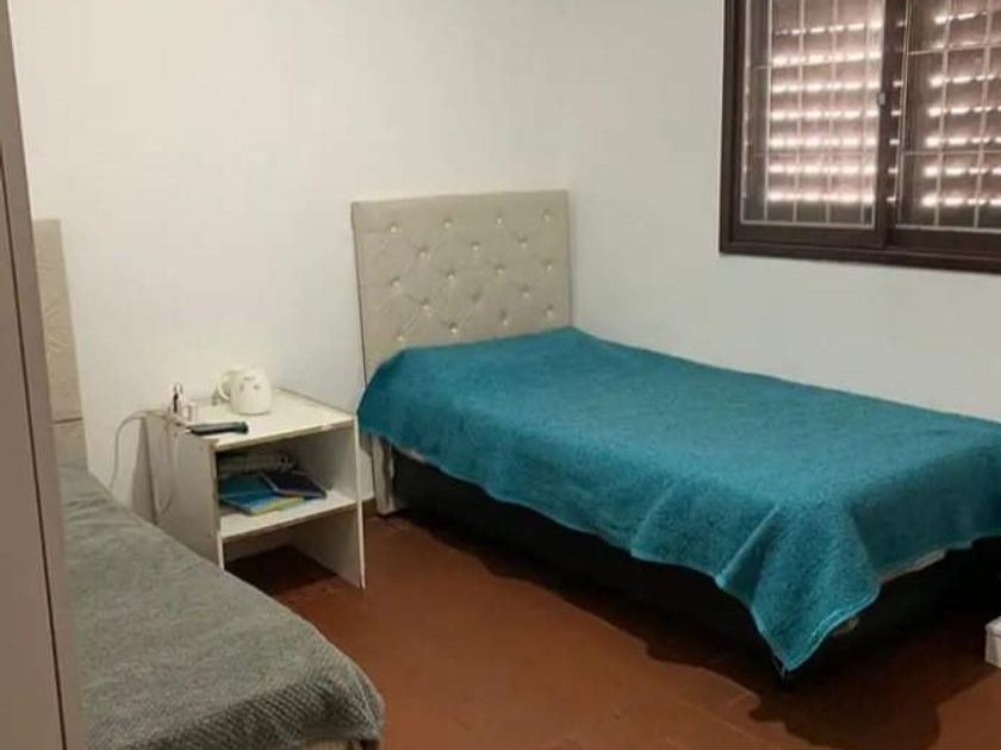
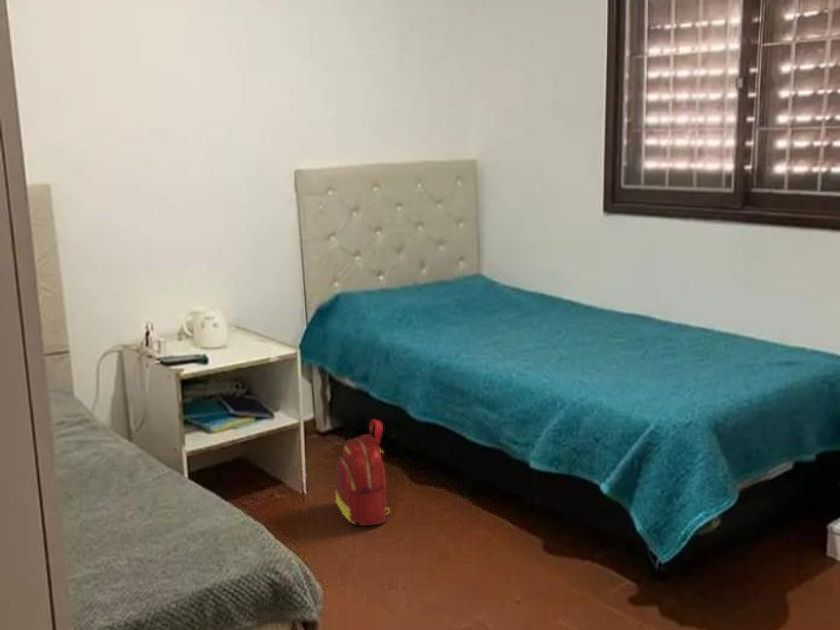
+ backpack [335,418,391,527]
